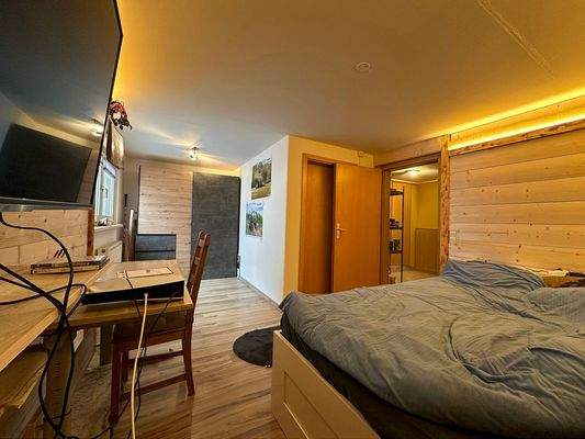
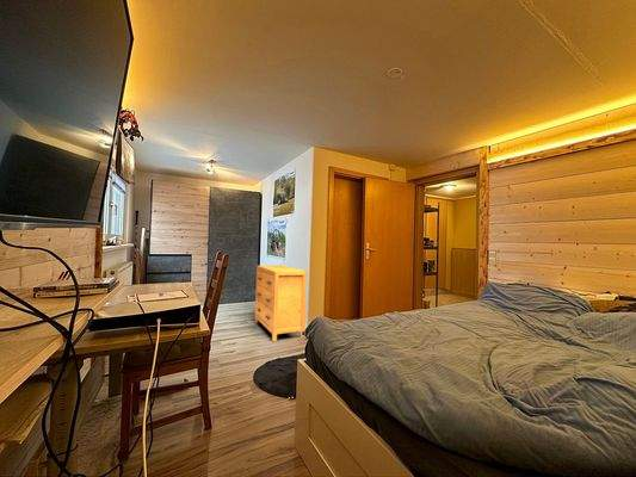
+ dresser [254,264,308,342]
